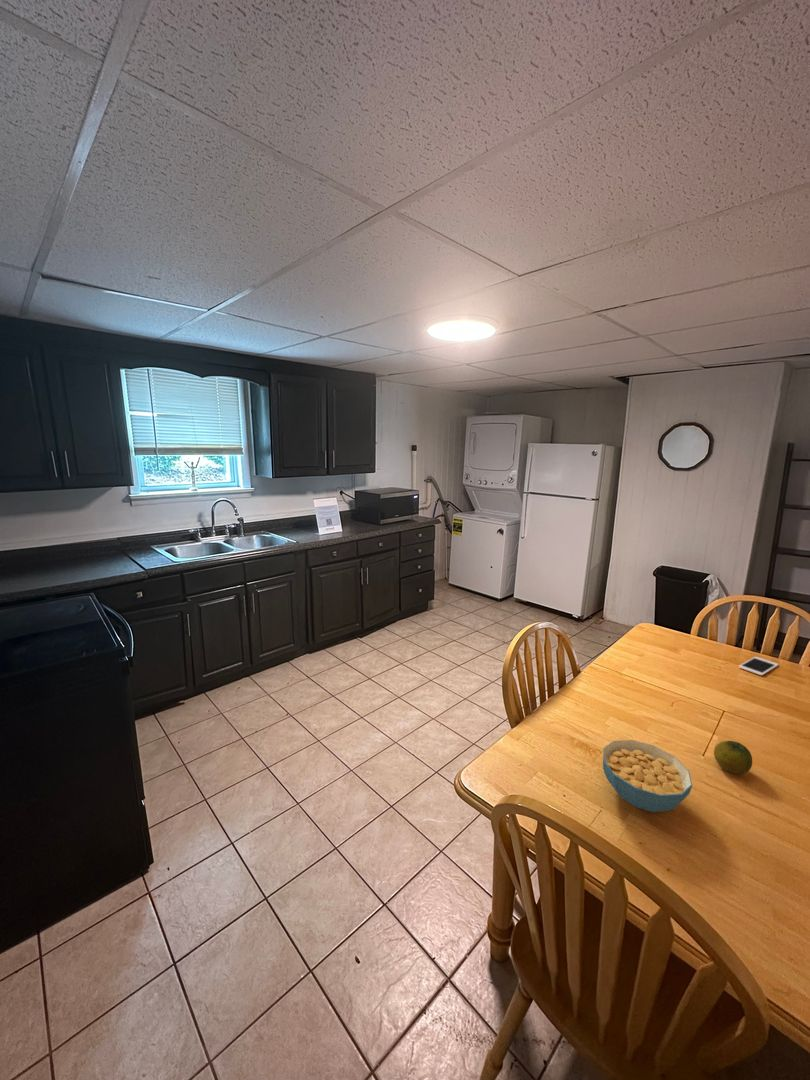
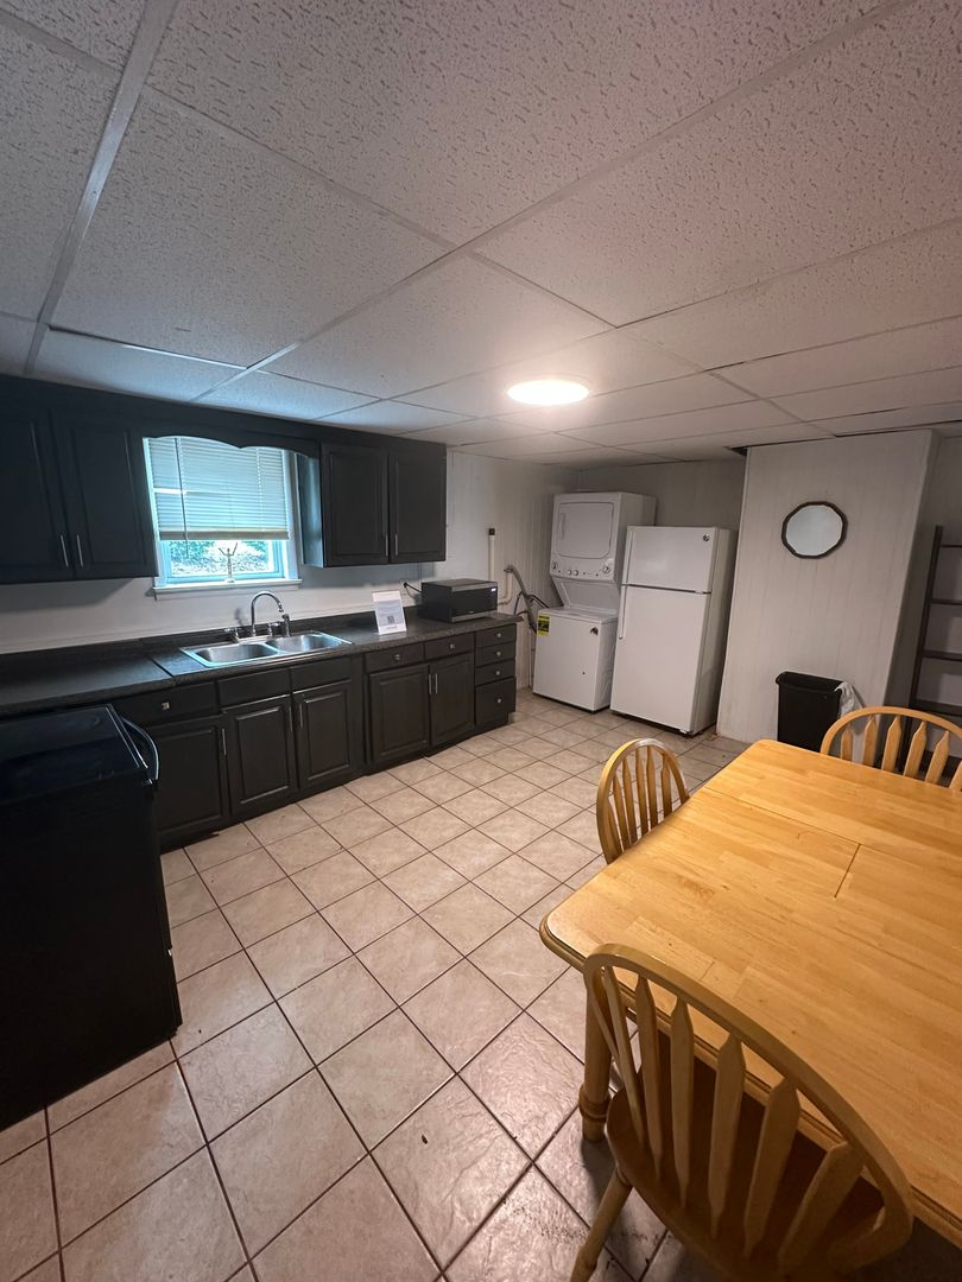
- fruit [713,740,753,775]
- cereal bowl [602,739,693,813]
- cell phone [738,656,779,676]
